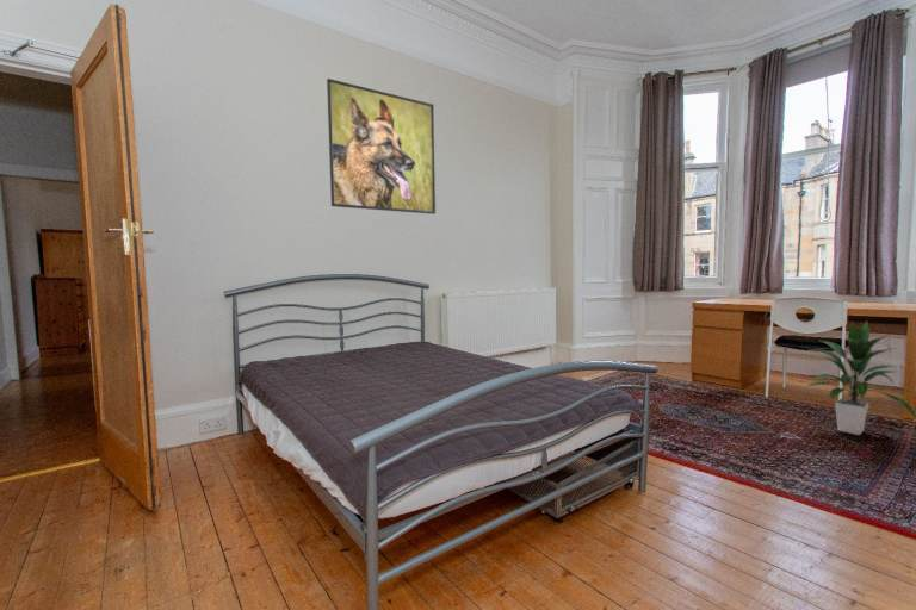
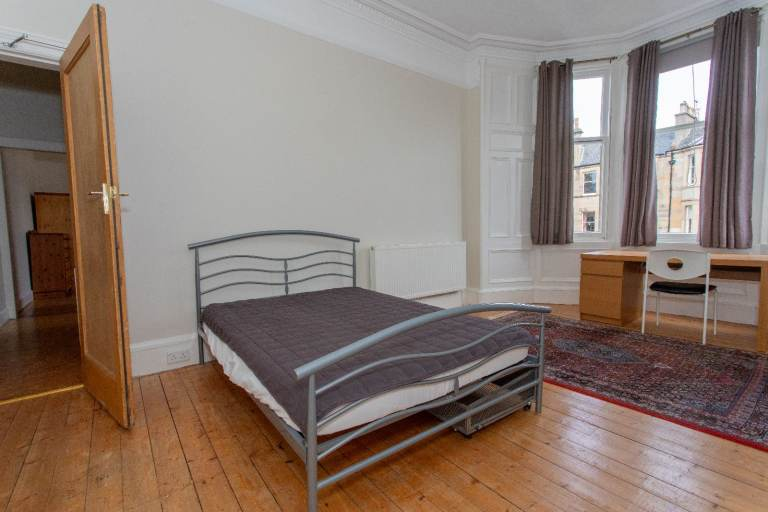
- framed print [326,77,437,216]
- indoor plant [803,320,916,436]
